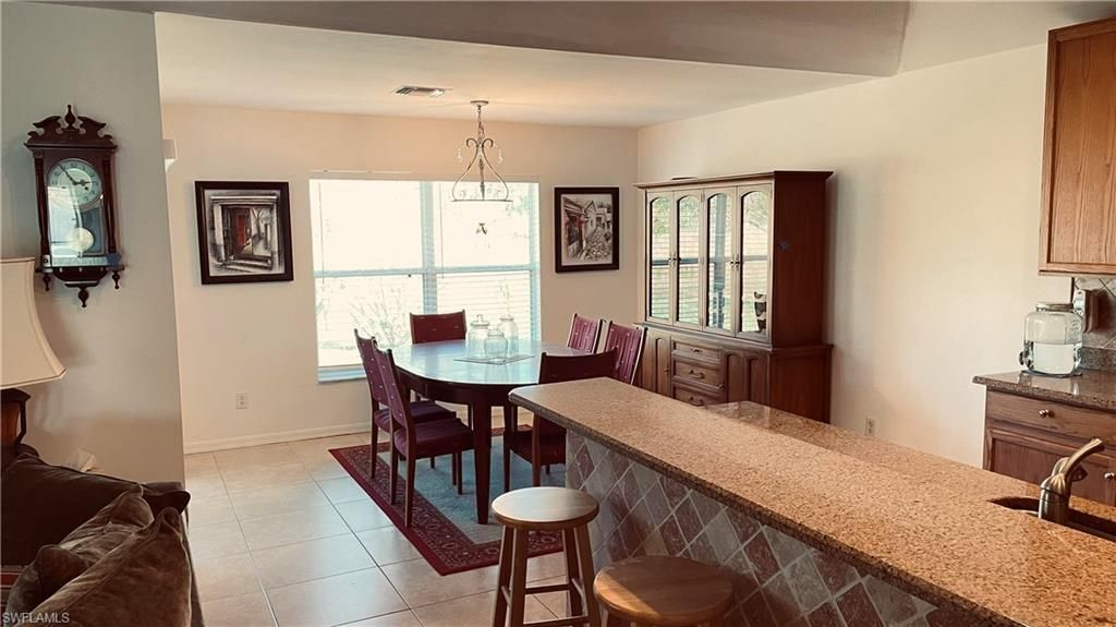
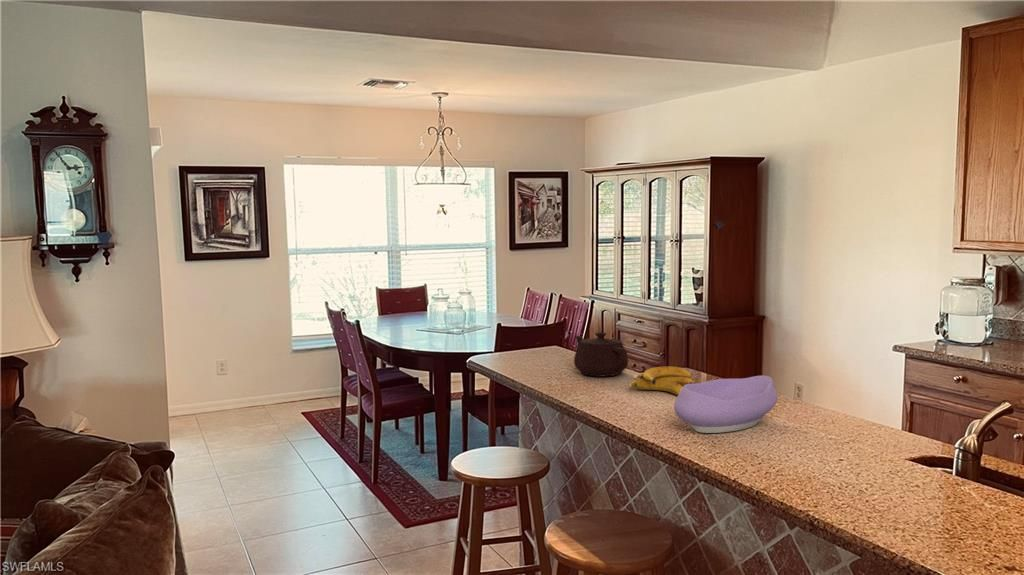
+ banana [628,366,694,396]
+ bowl [673,375,779,434]
+ teapot [573,331,629,378]
